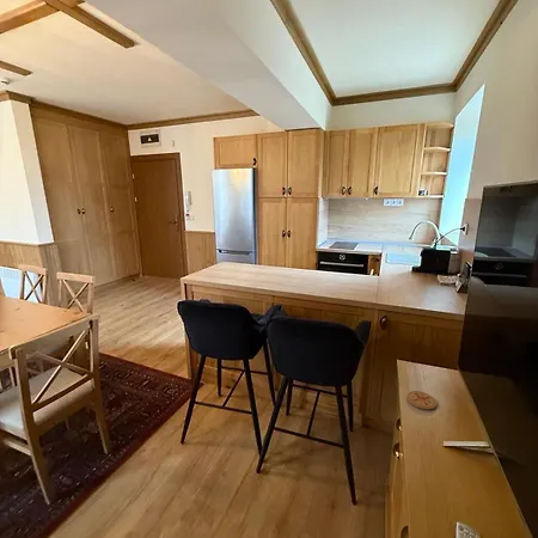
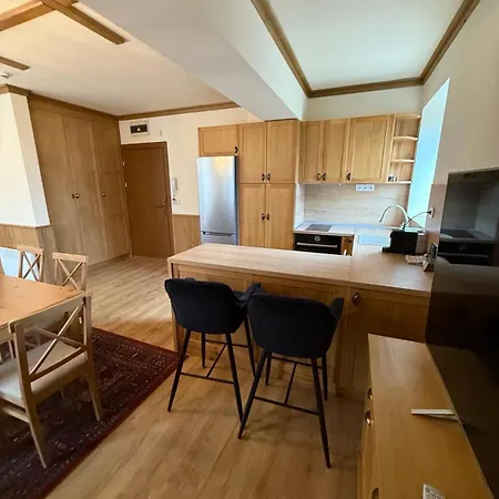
- coaster [406,390,438,411]
